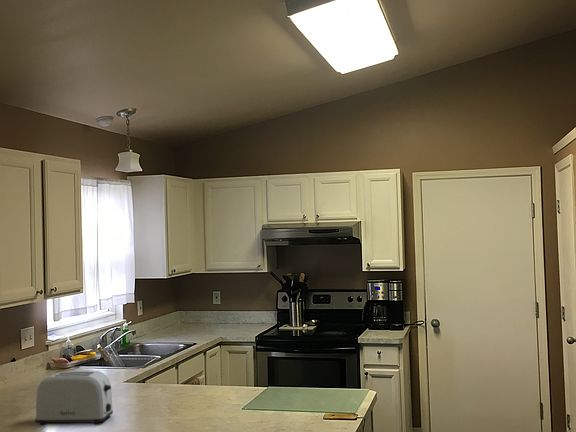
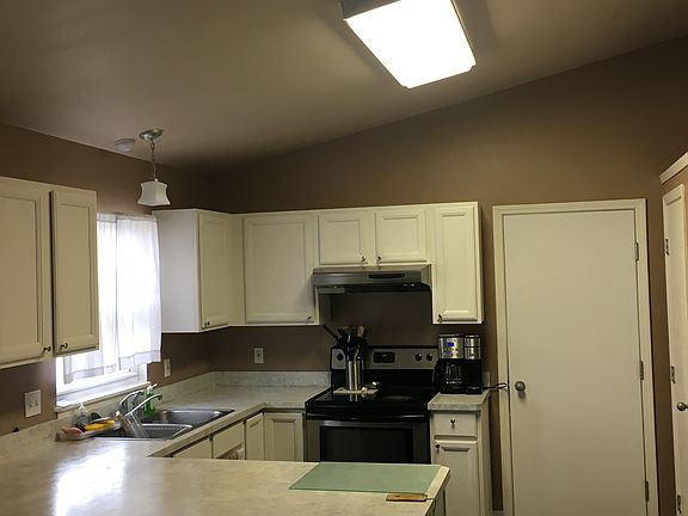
- toaster [34,370,114,426]
